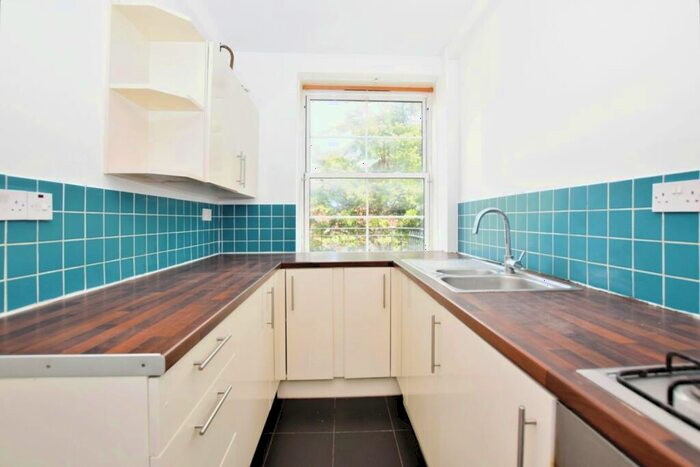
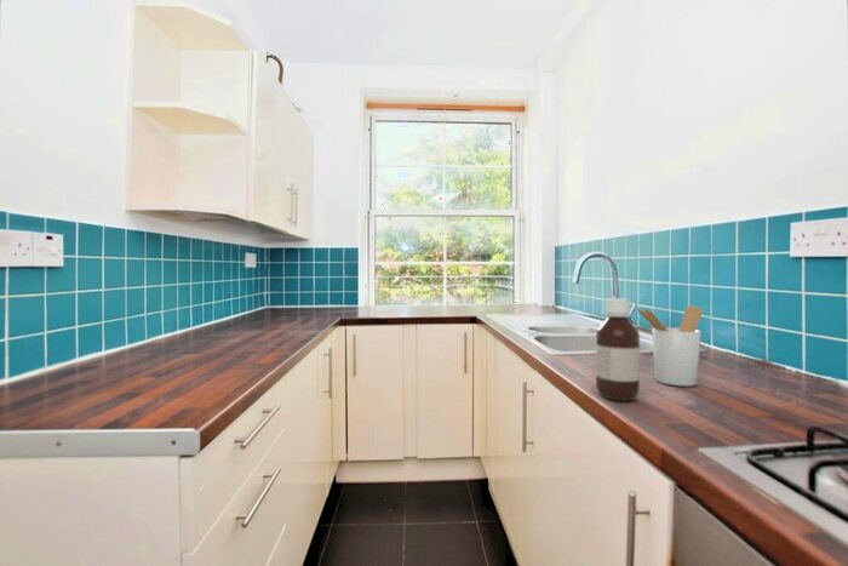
+ bottle [595,297,641,401]
+ utensil holder [634,304,704,387]
